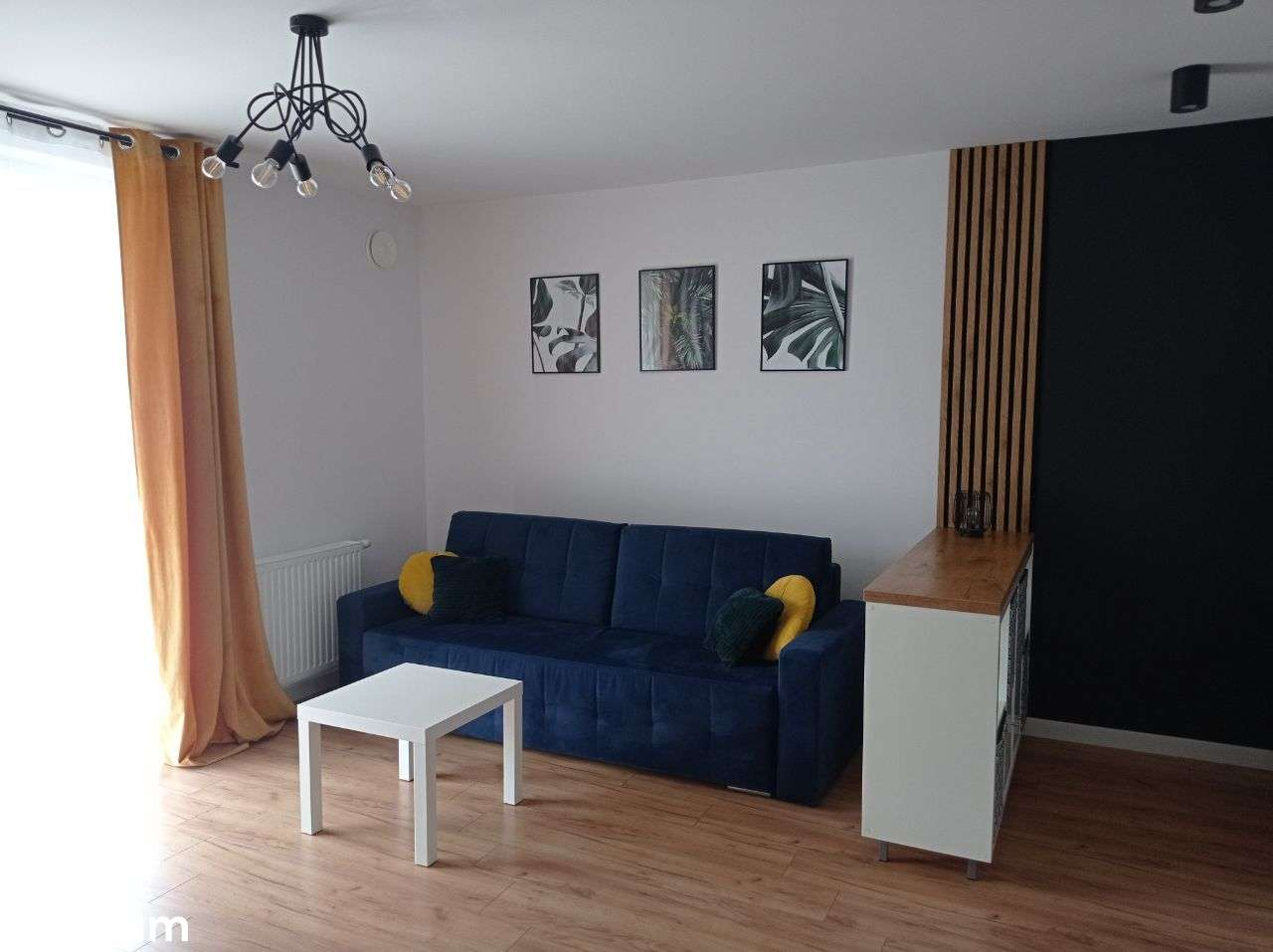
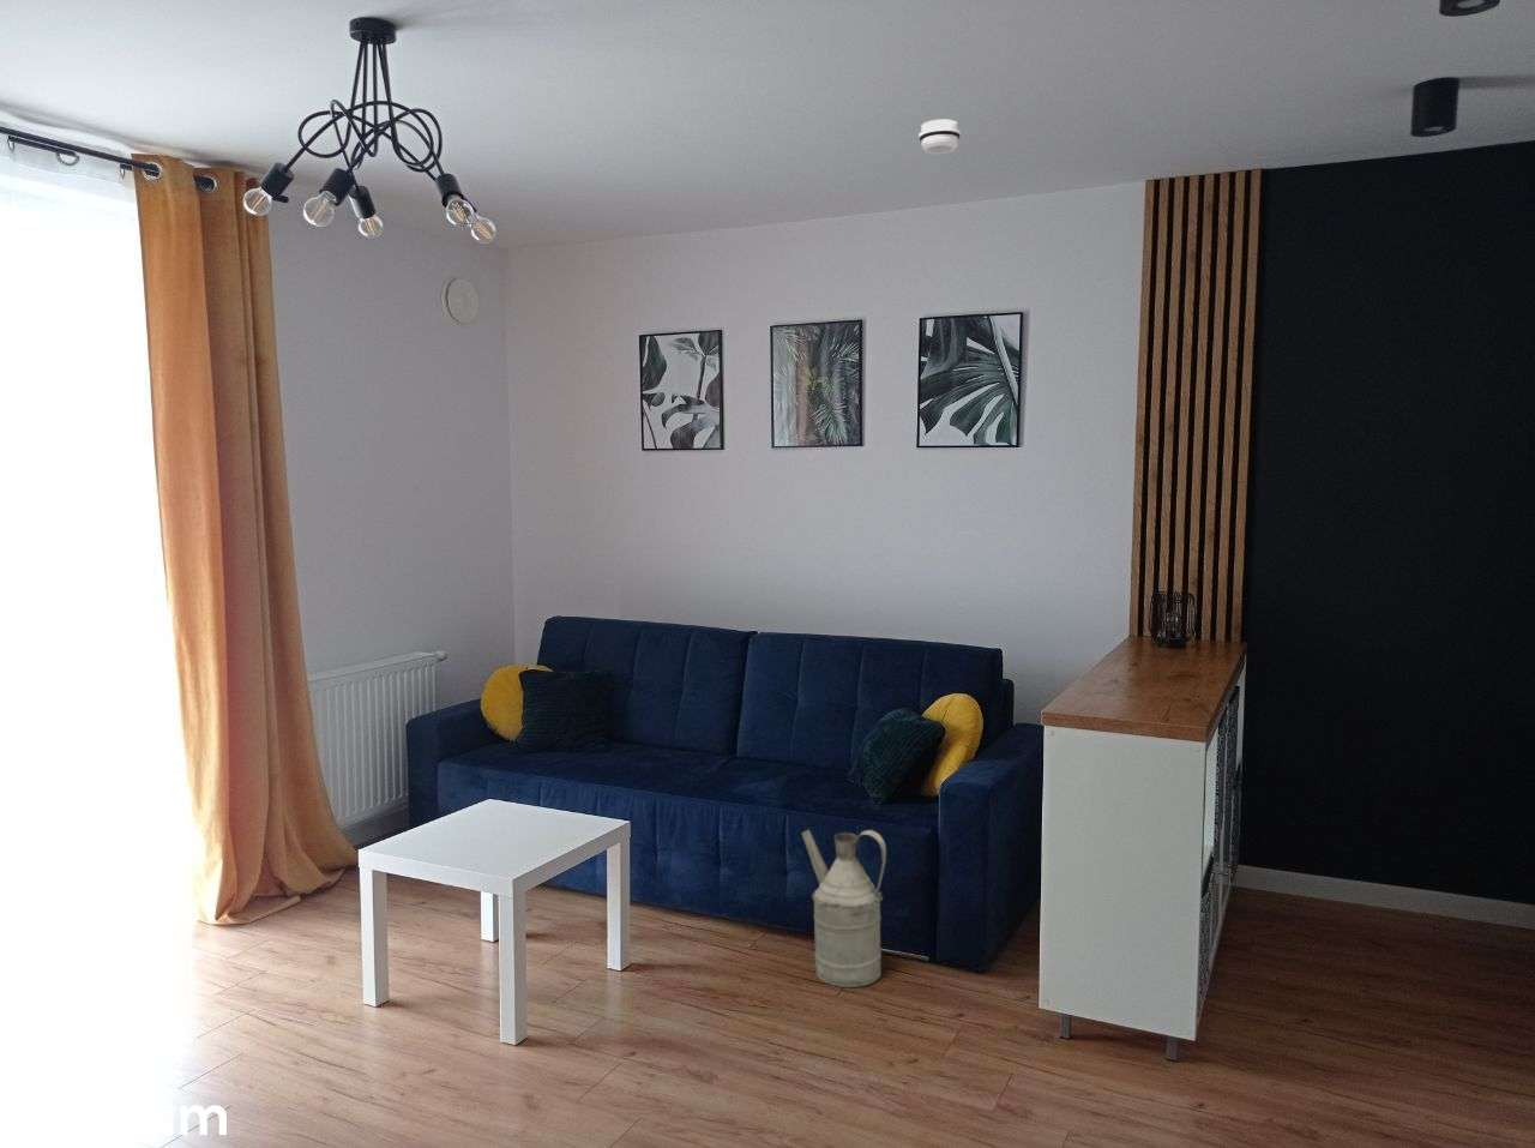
+ watering can [799,828,887,989]
+ smoke detector [918,118,962,154]
